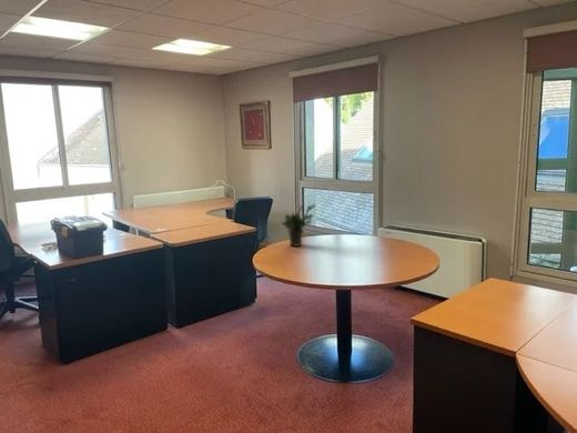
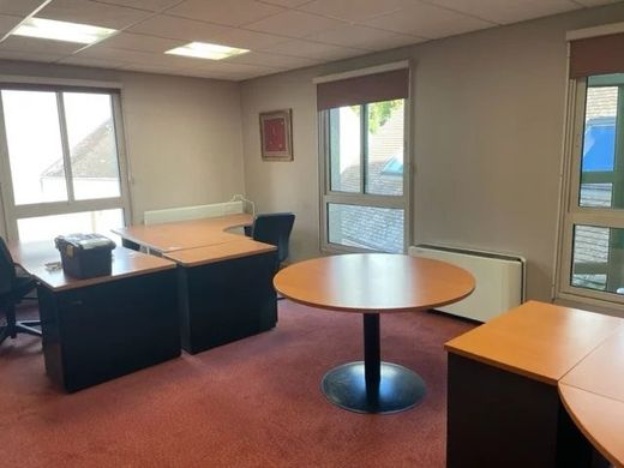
- potted plant [281,203,316,248]
